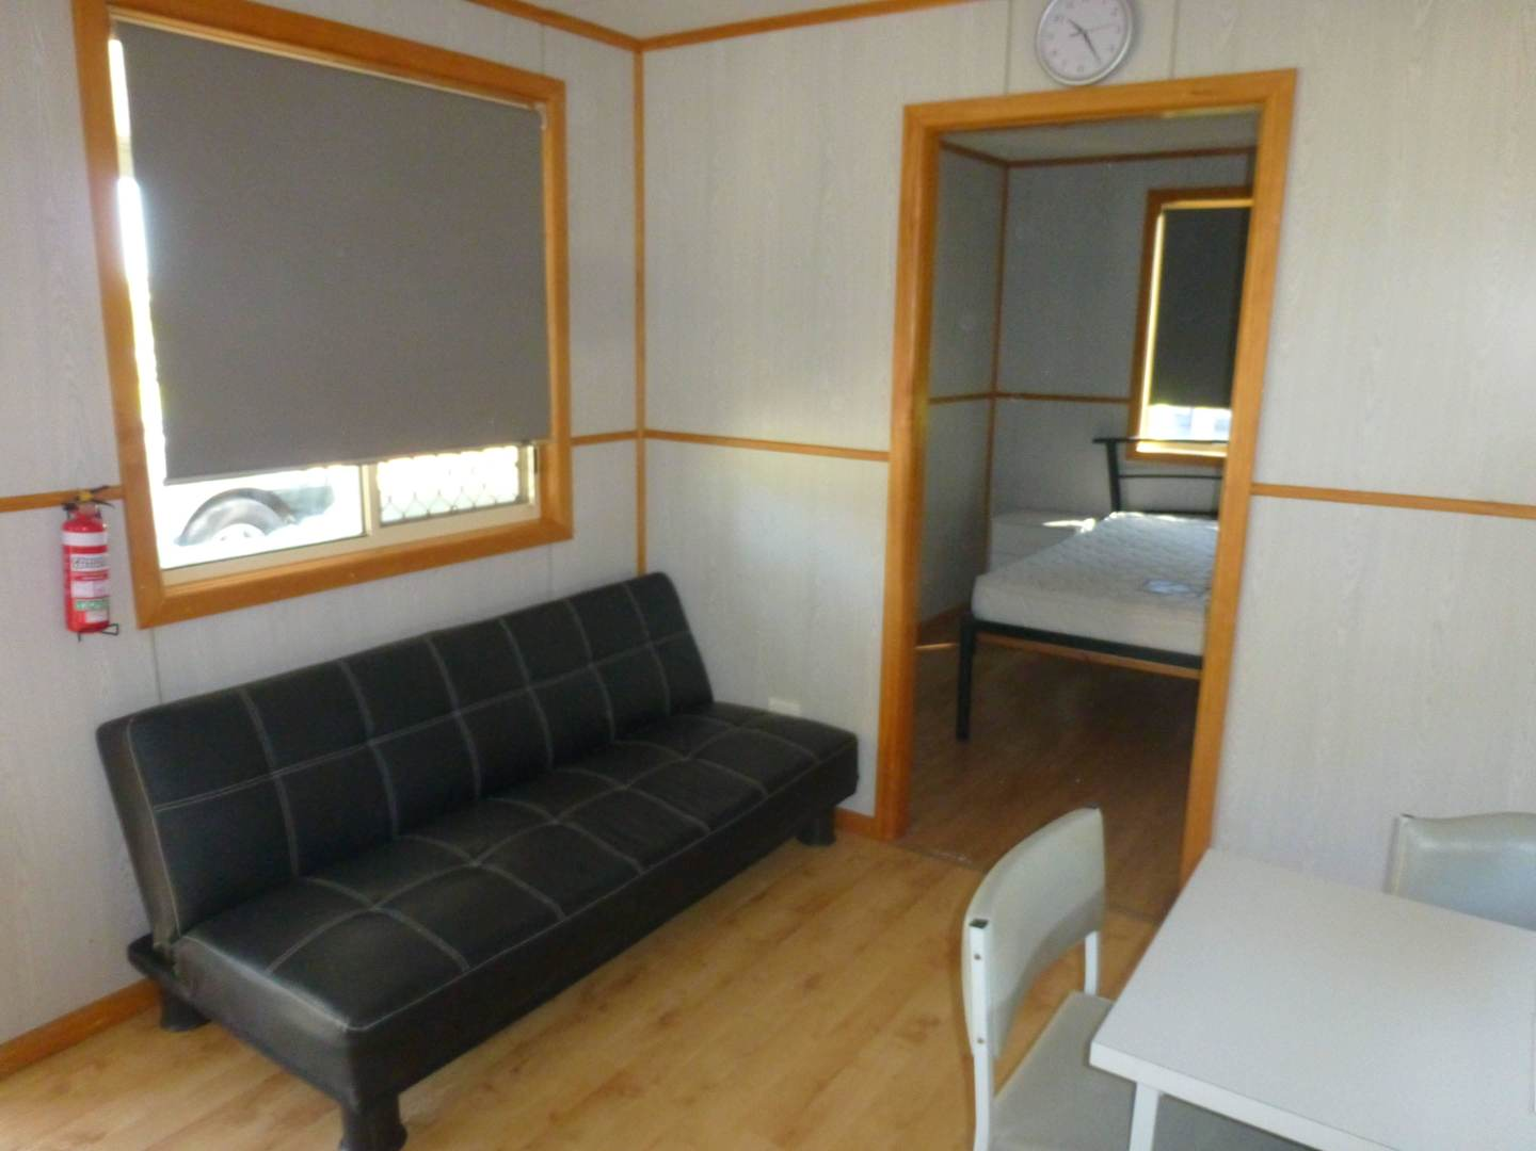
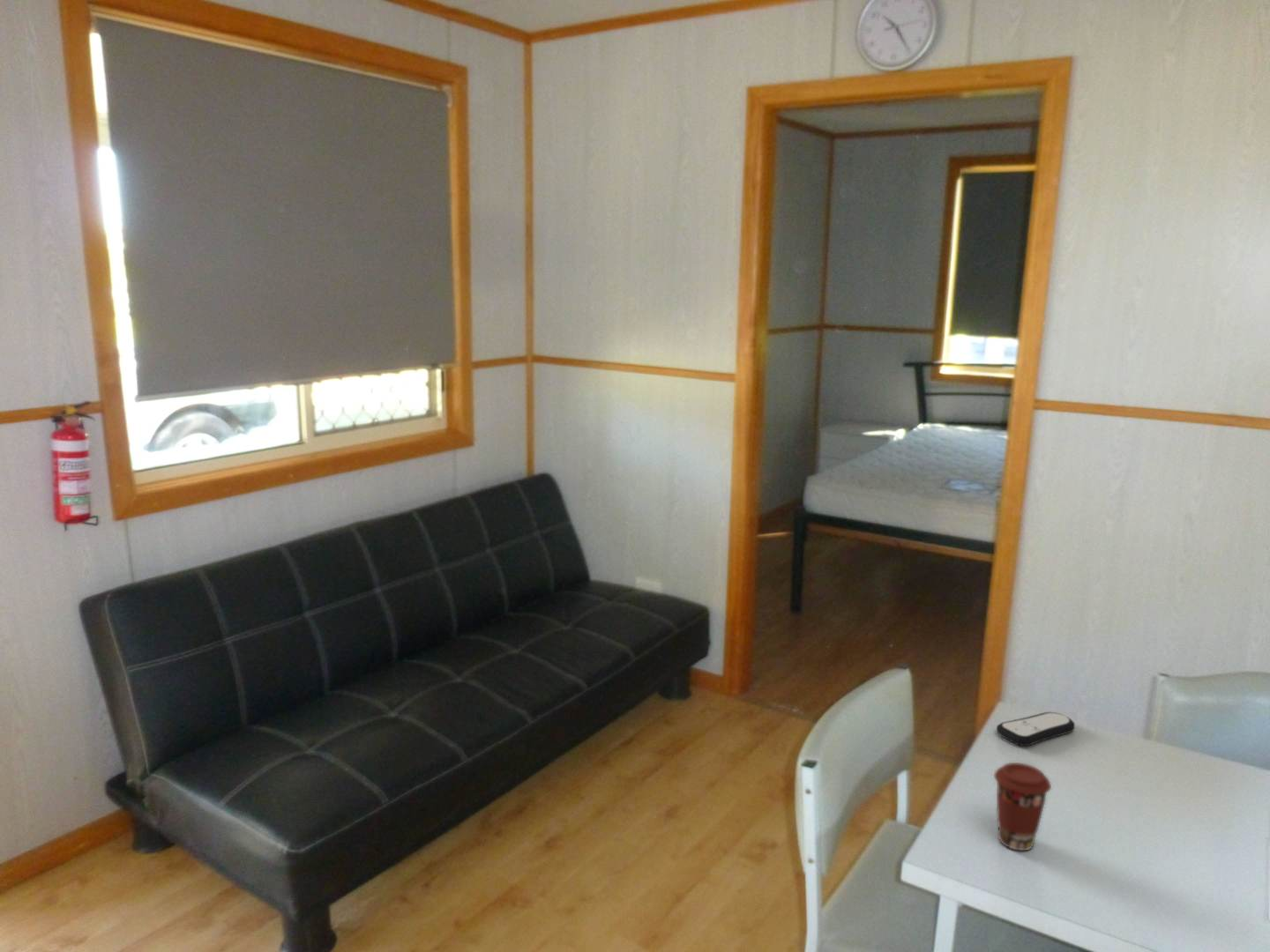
+ remote control [996,711,1076,747]
+ coffee cup [993,762,1052,852]
